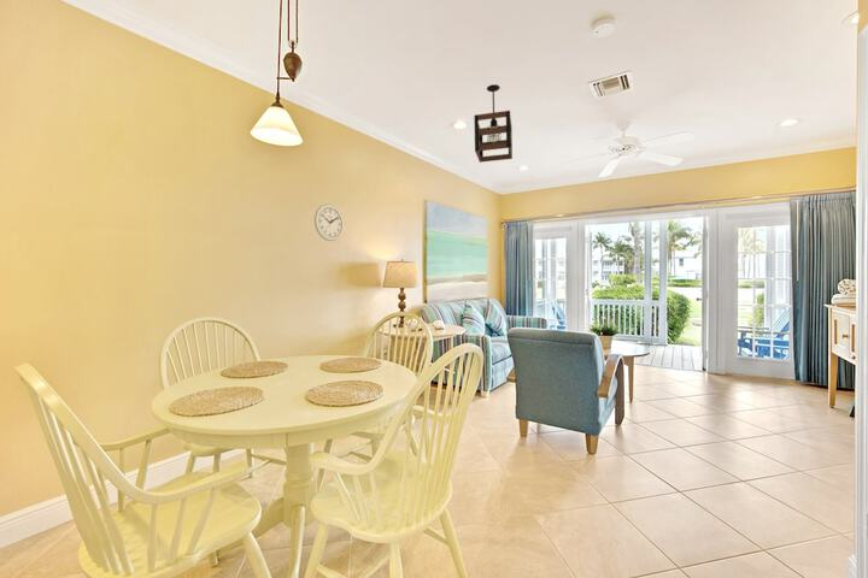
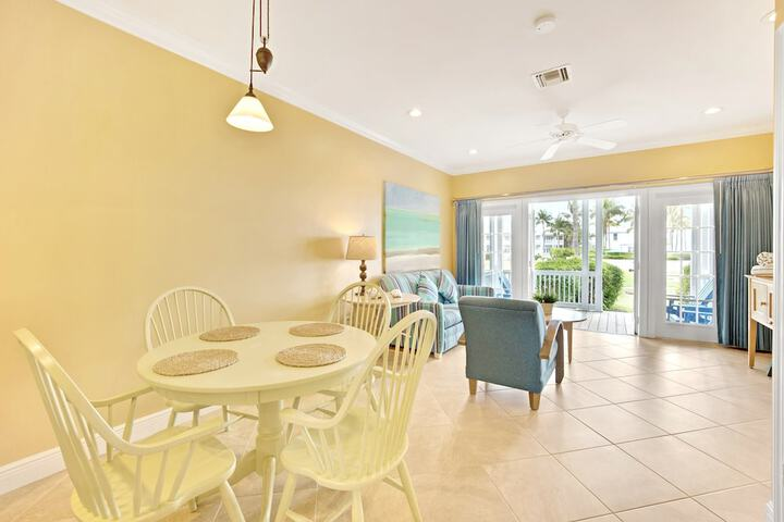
- pendant light [473,83,514,164]
- wall clock [313,204,345,242]
